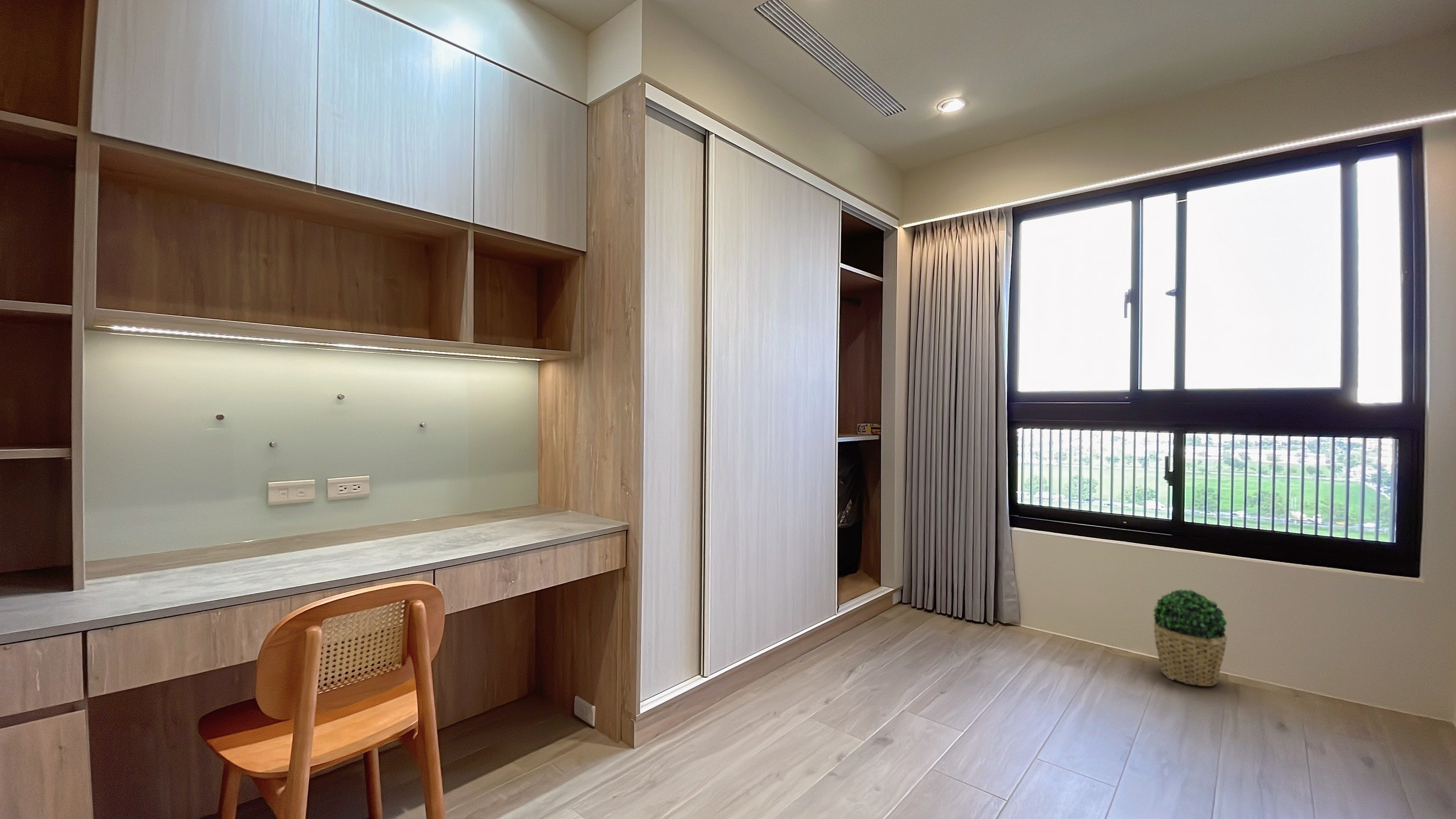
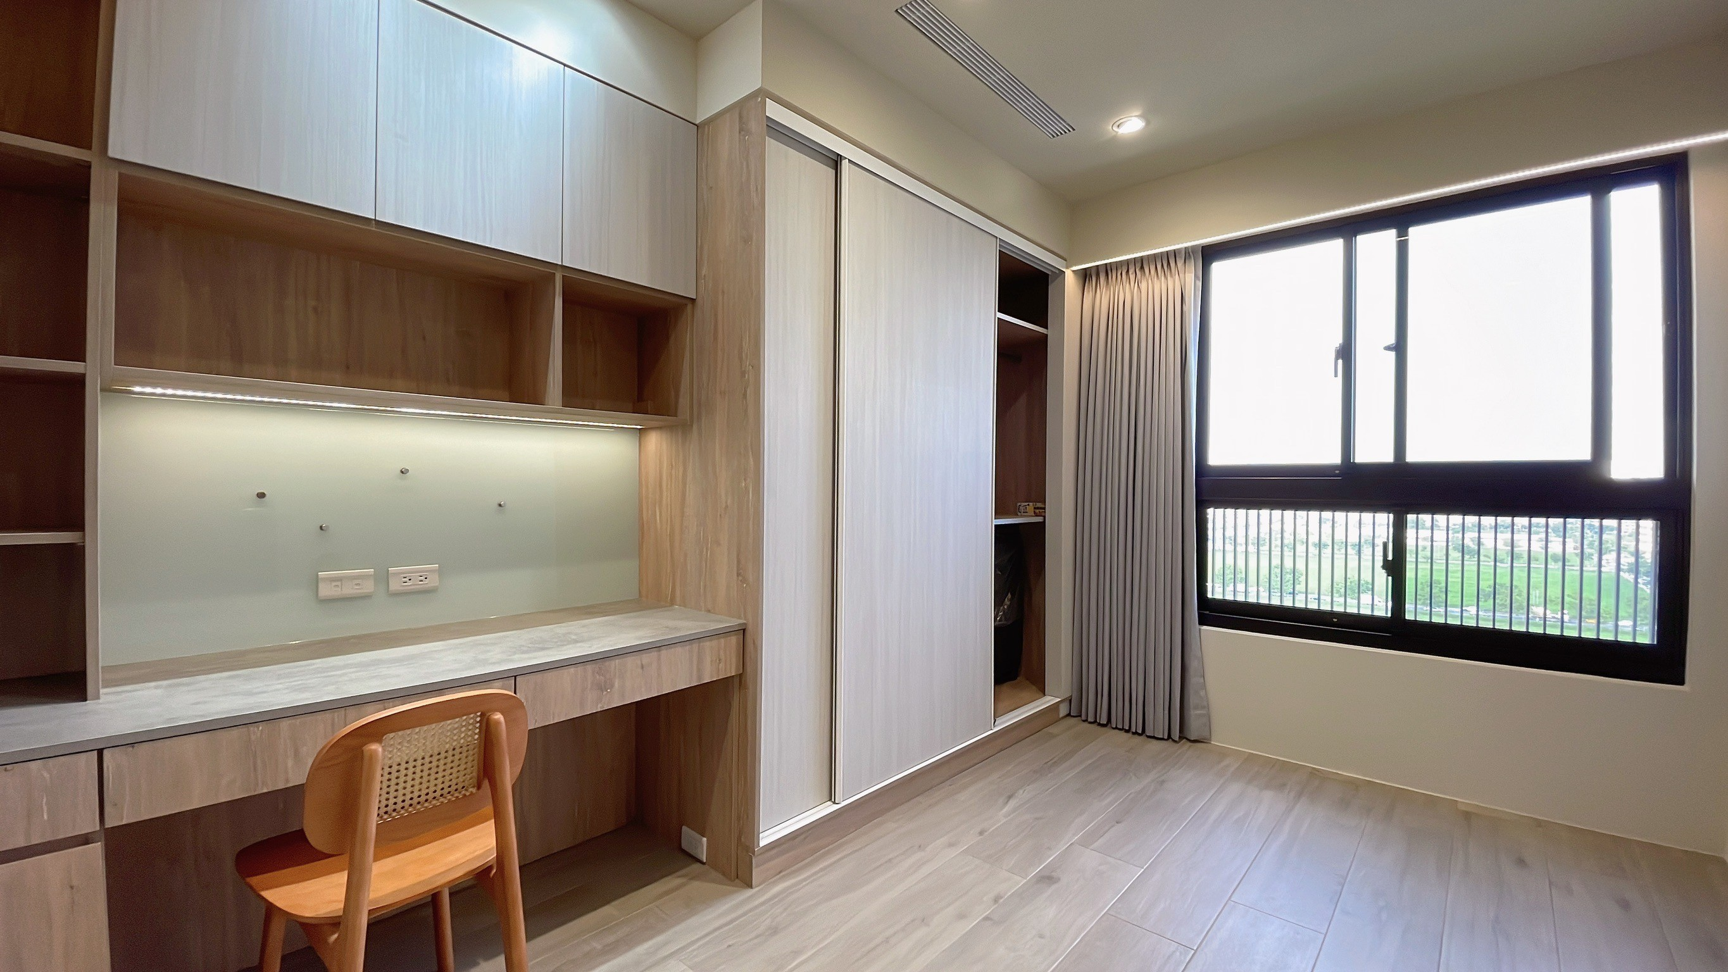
- potted plant [1152,589,1228,687]
